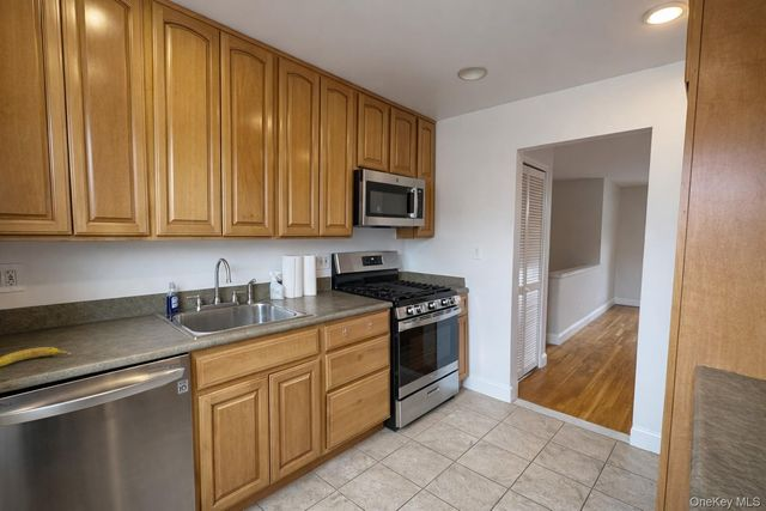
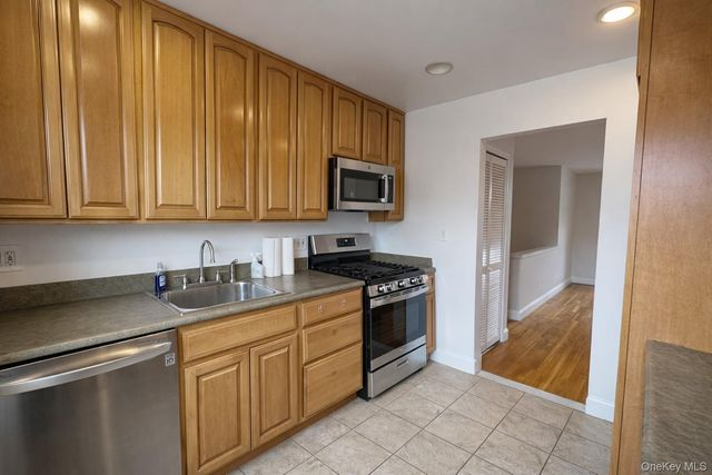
- fruit [0,346,75,367]
